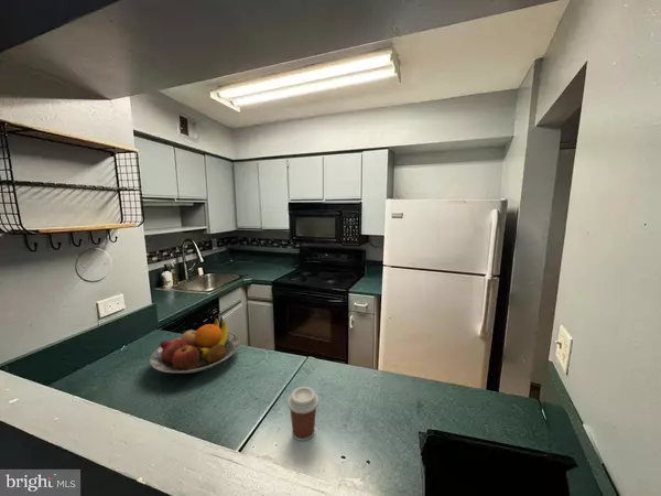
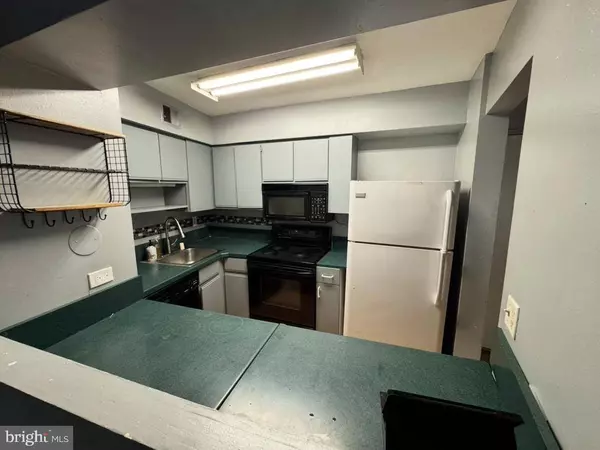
- coffee cup [286,386,319,442]
- fruit bowl [149,317,241,374]
